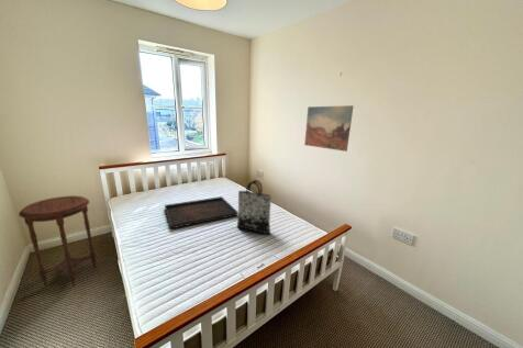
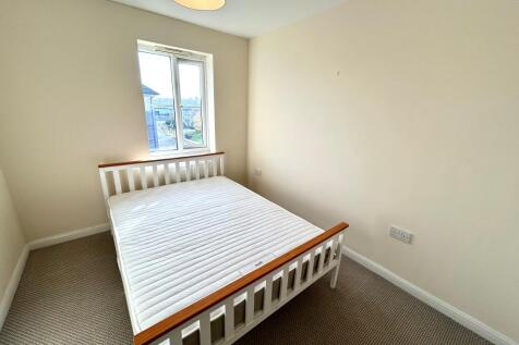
- tote bag [236,179,272,235]
- serving tray [164,195,238,229]
- wall art [303,104,355,153]
- side table [18,194,97,288]
